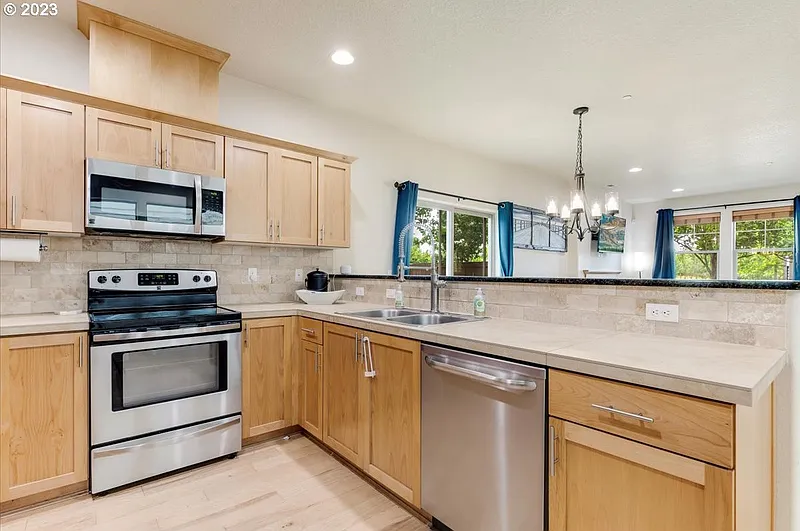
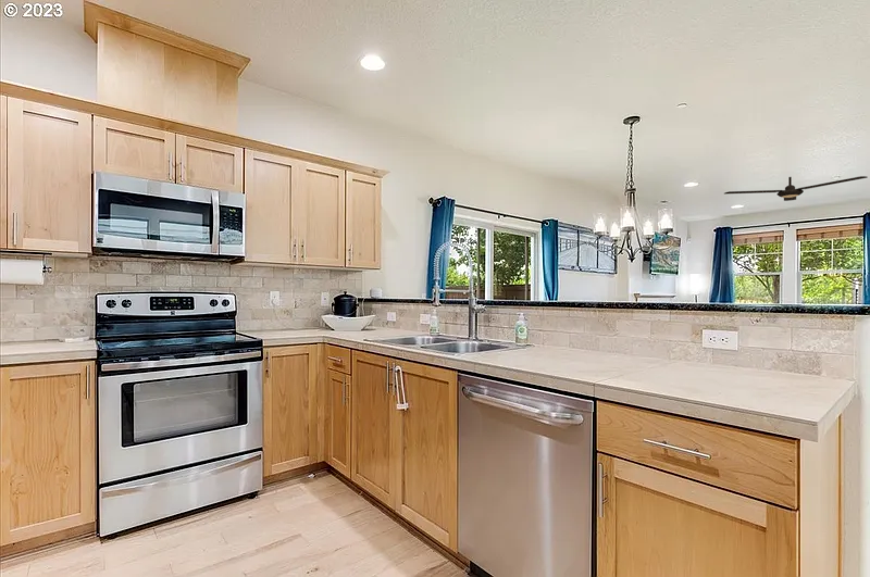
+ ceiling fan [723,175,869,202]
